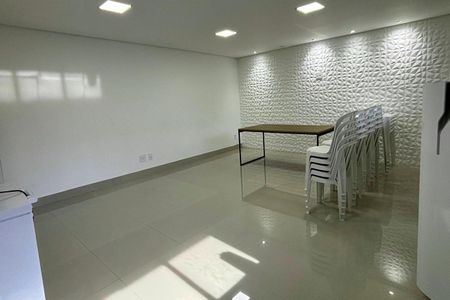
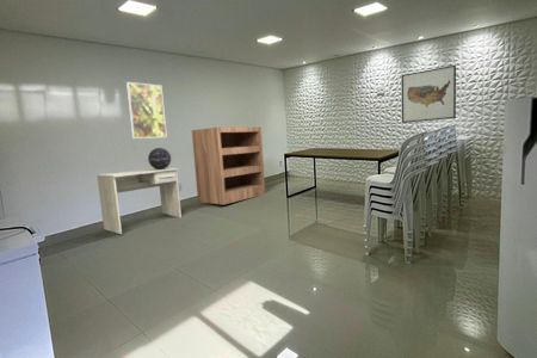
+ decorative globe [147,147,172,169]
+ bookshelf [191,126,266,205]
+ desk [95,167,183,235]
+ wall art [401,64,457,124]
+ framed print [125,81,168,140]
